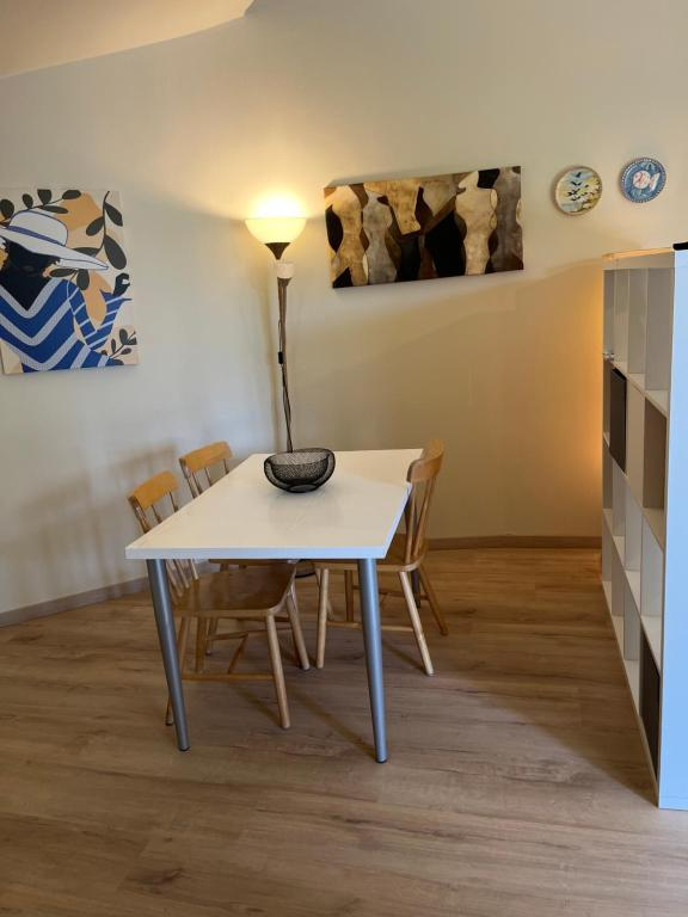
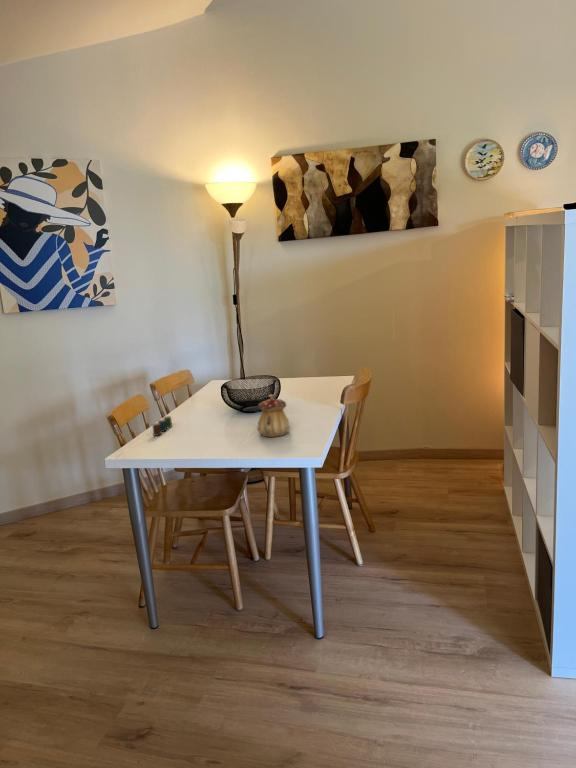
+ cup [151,415,173,437]
+ teapot [257,393,291,438]
